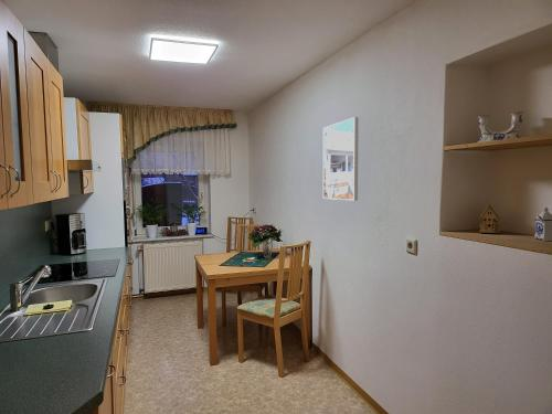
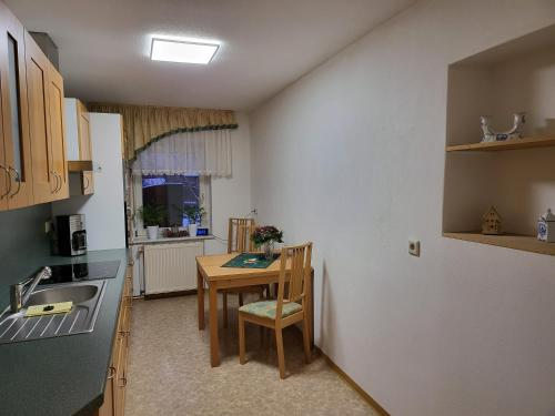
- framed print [322,116,360,201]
